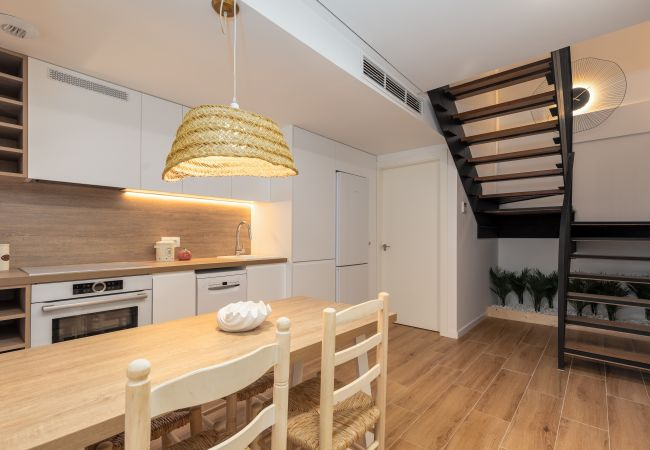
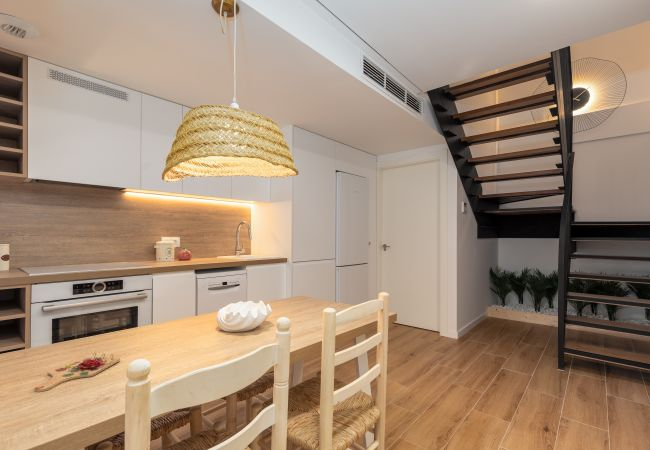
+ cutting board [33,352,121,393]
